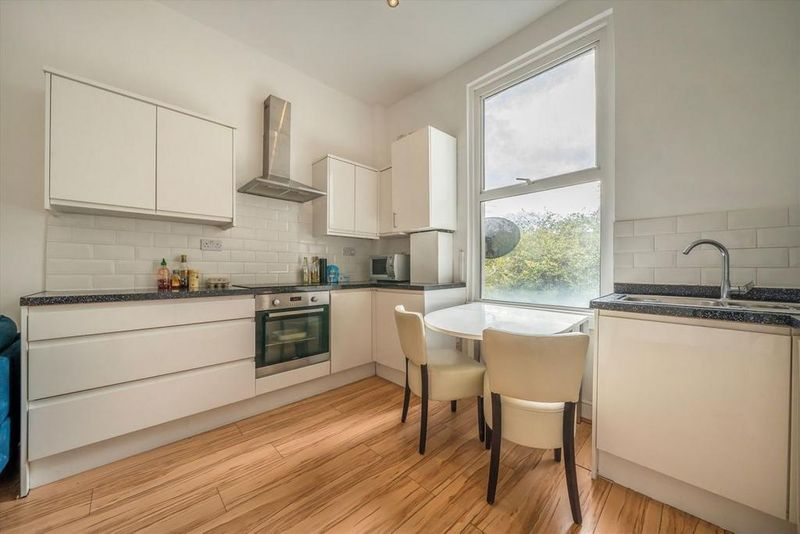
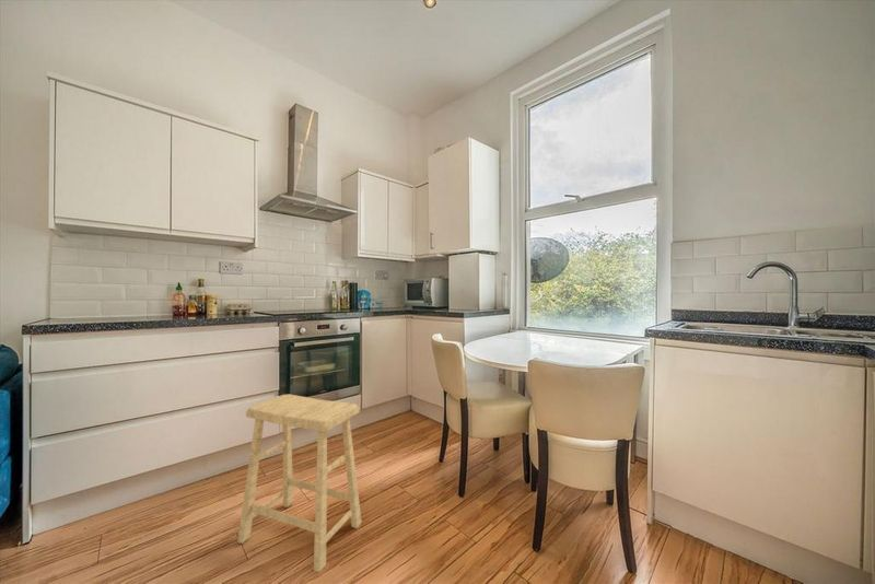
+ stool [236,394,363,573]
